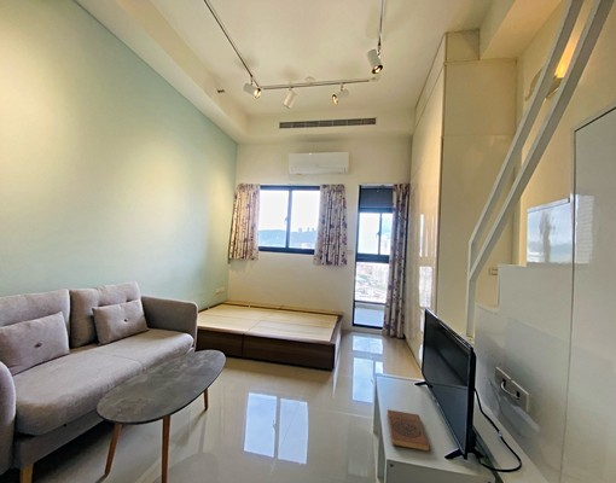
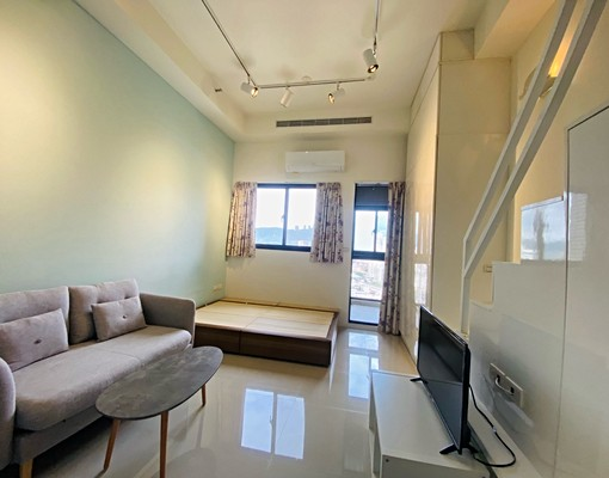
- book [387,408,431,453]
